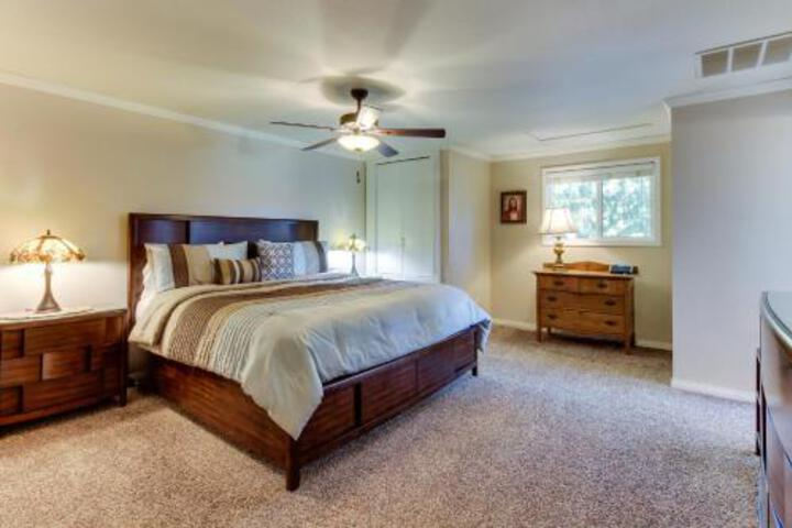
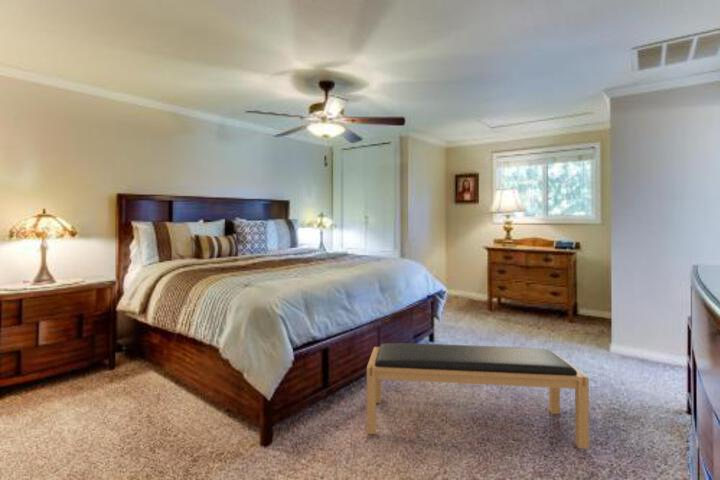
+ bench [365,342,590,450]
